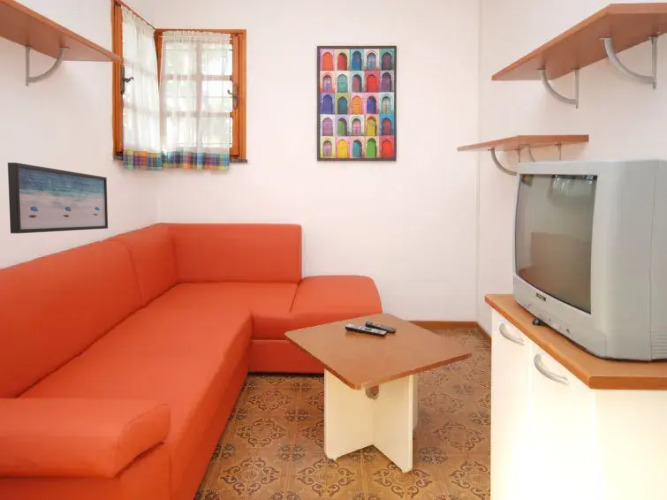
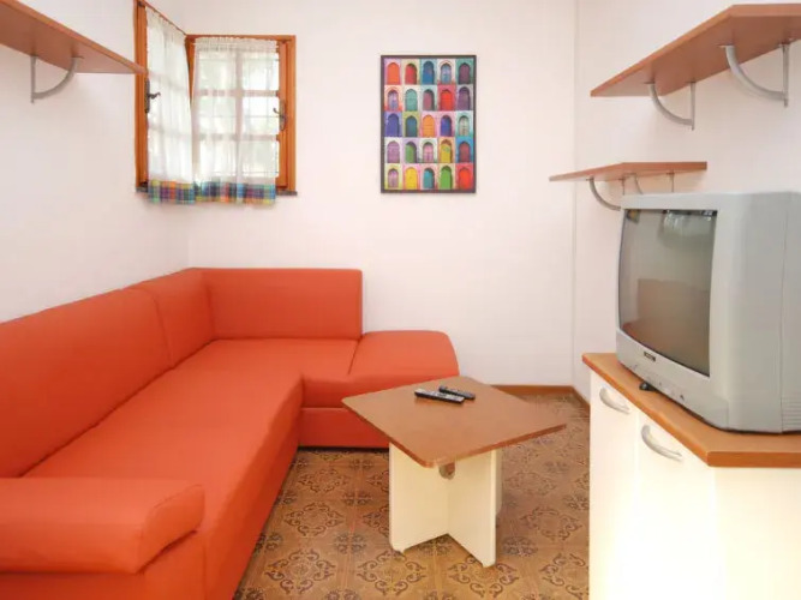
- wall art [7,162,109,234]
